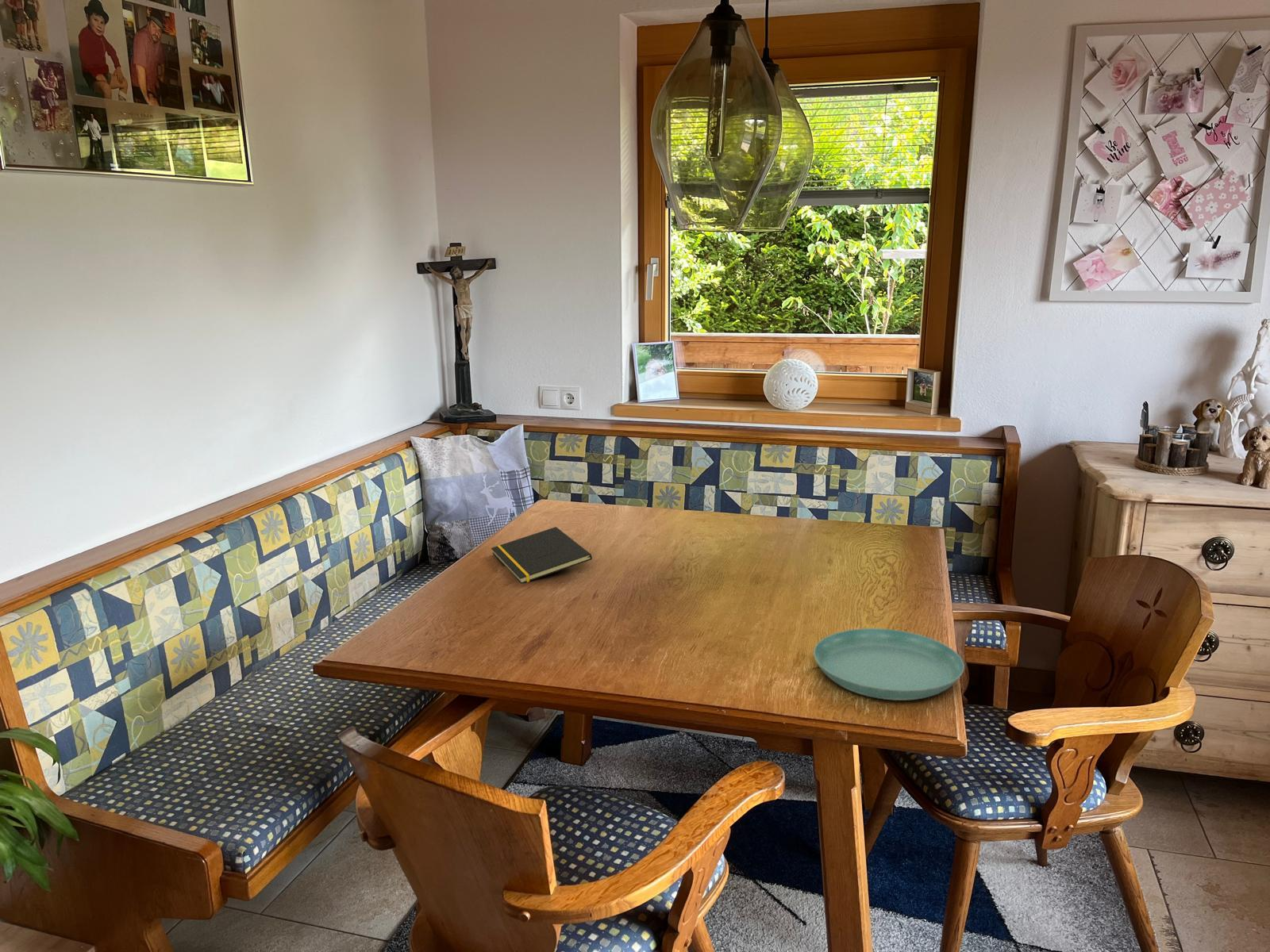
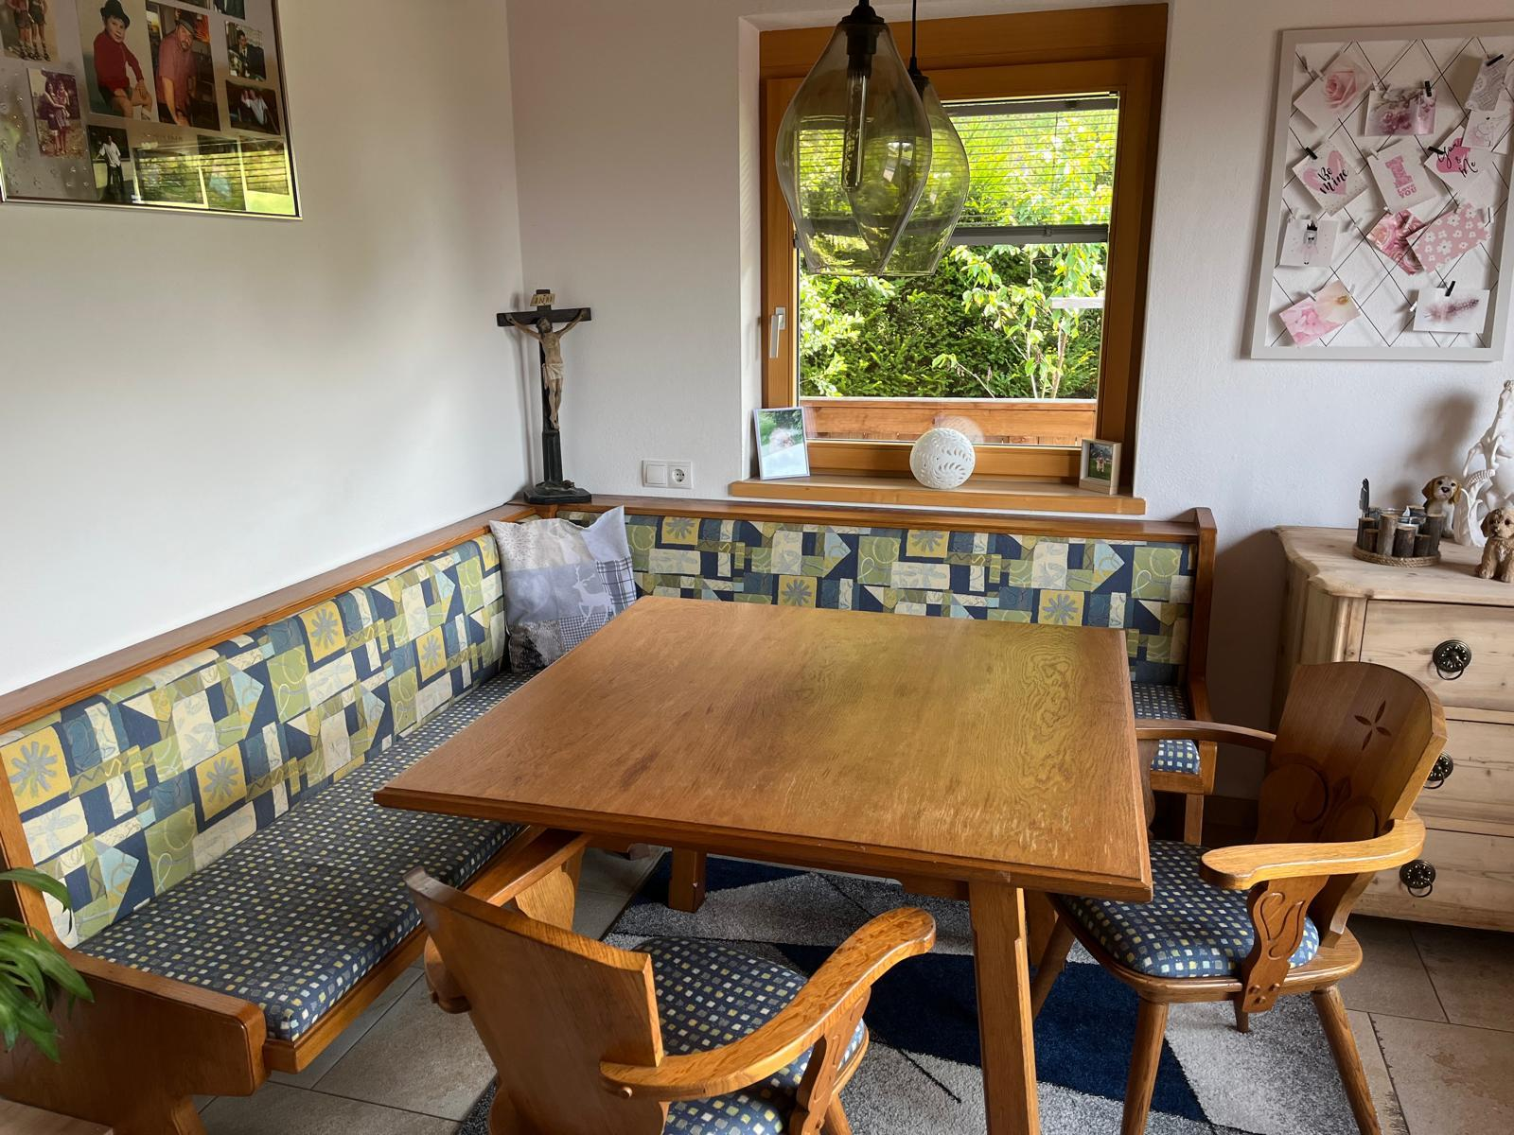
- saucer [813,628,965,701]
- notepad [491,526,593,585]
